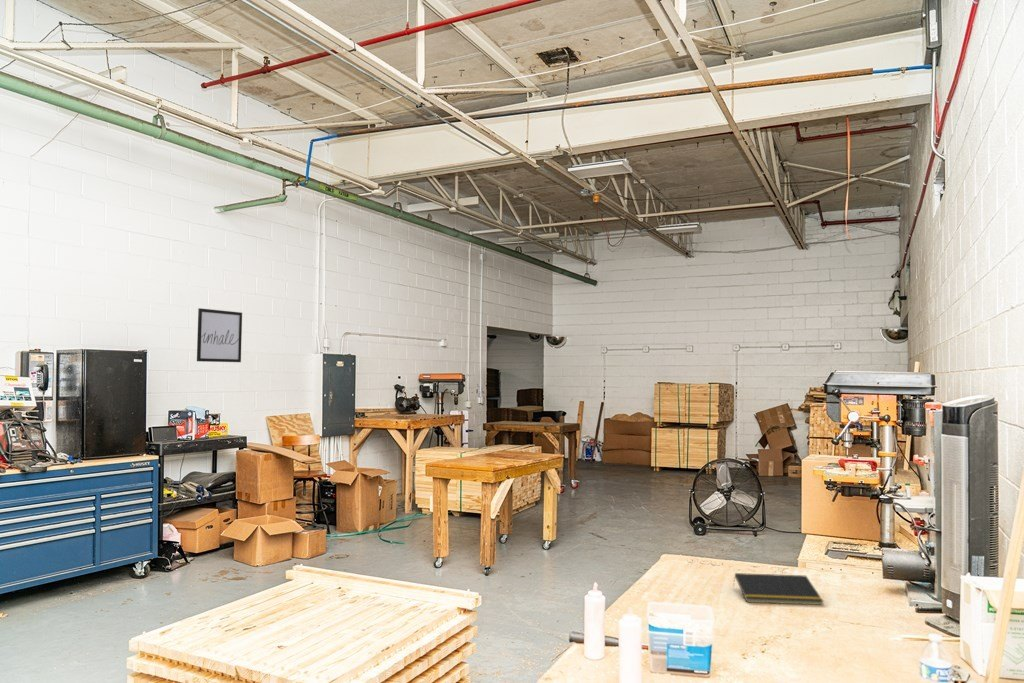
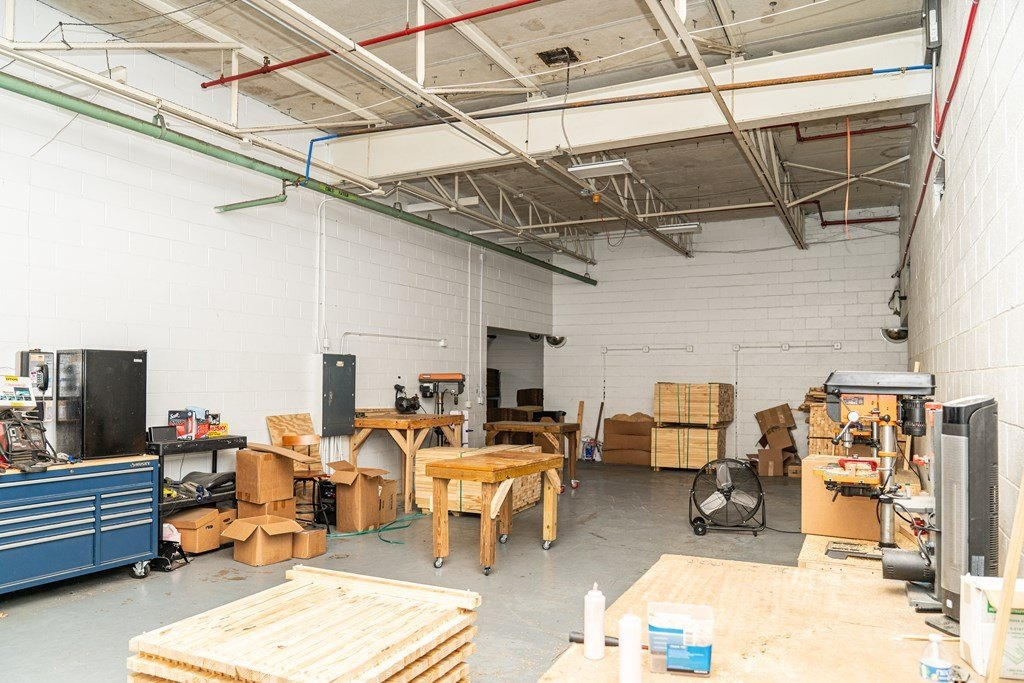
- notepad [732,572,825,606]
- wall art [196,307,243,363]
